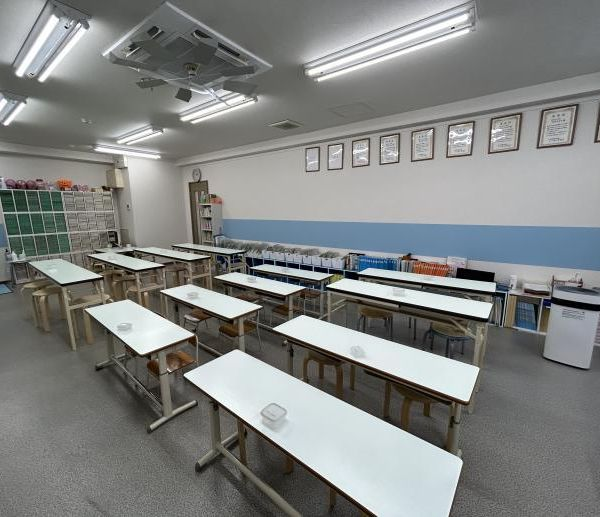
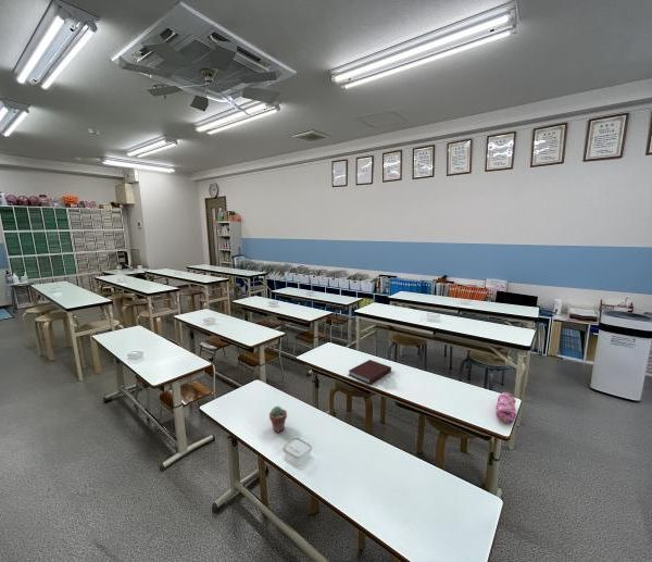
+ notebook [348,359,392,385]
+ pencil case [496,391,517,425]
+ potted succulent [268,404,288,434]
